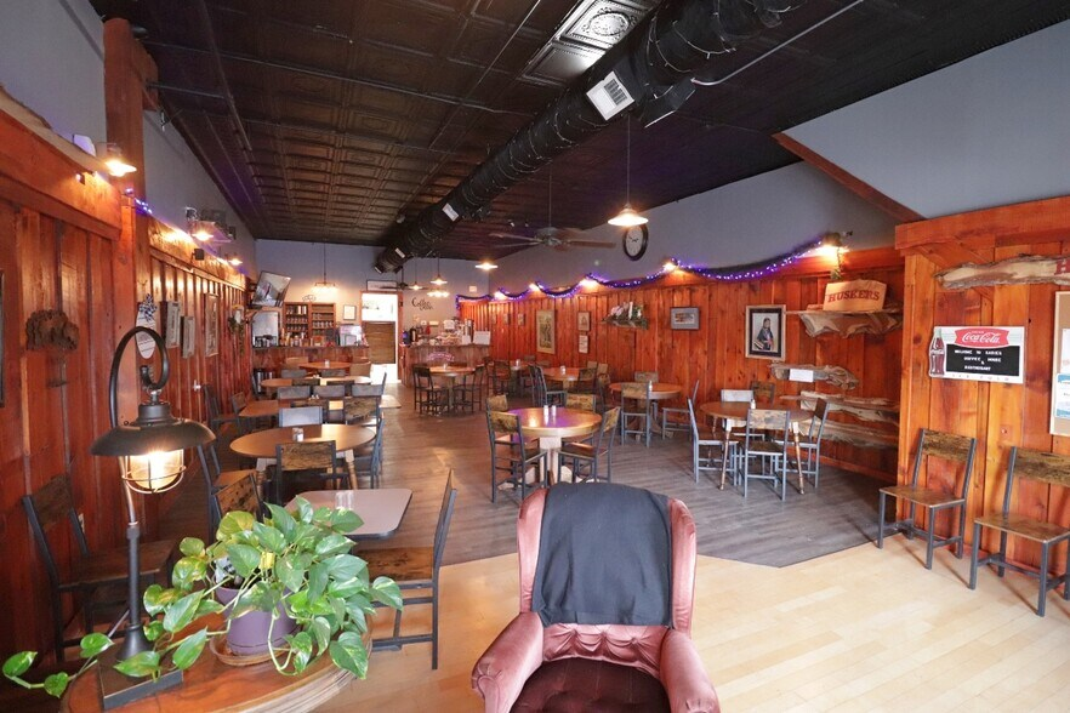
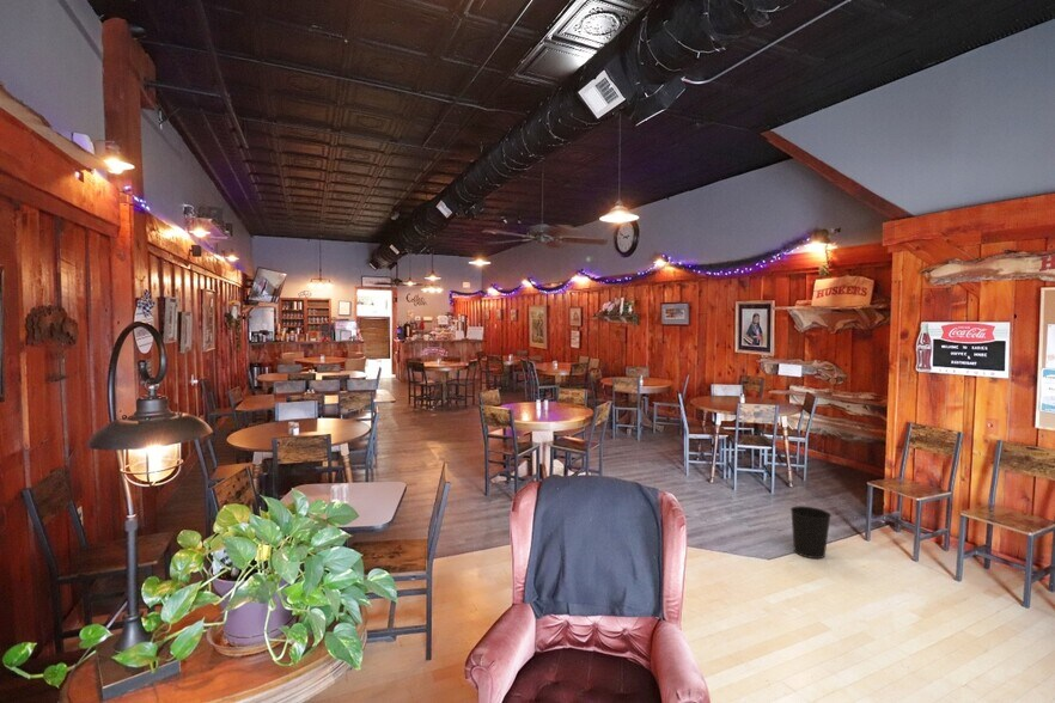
+ wastebasket [789,505,833,560]
